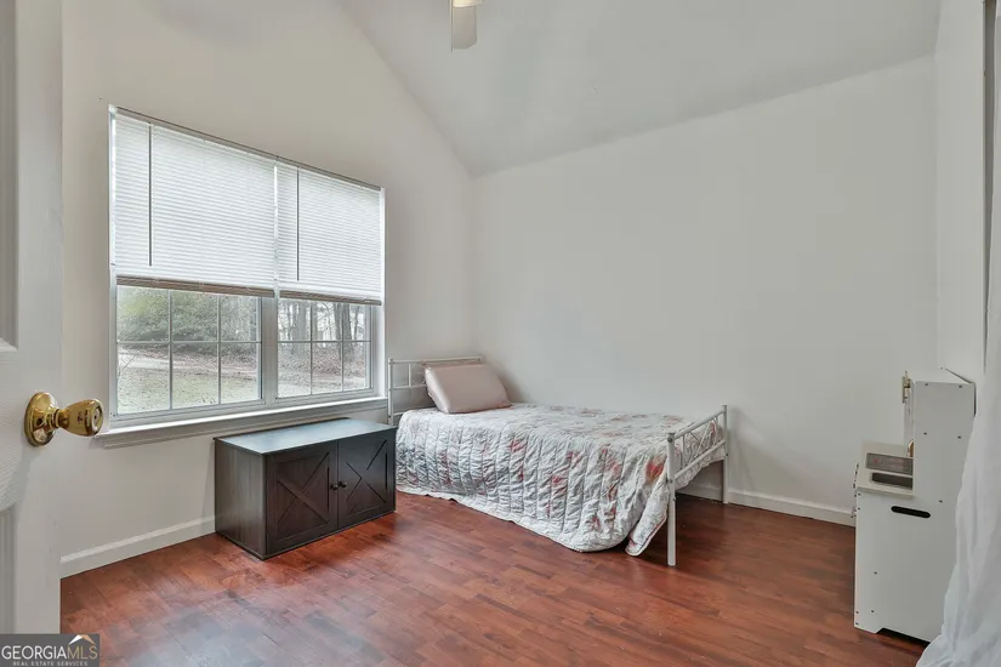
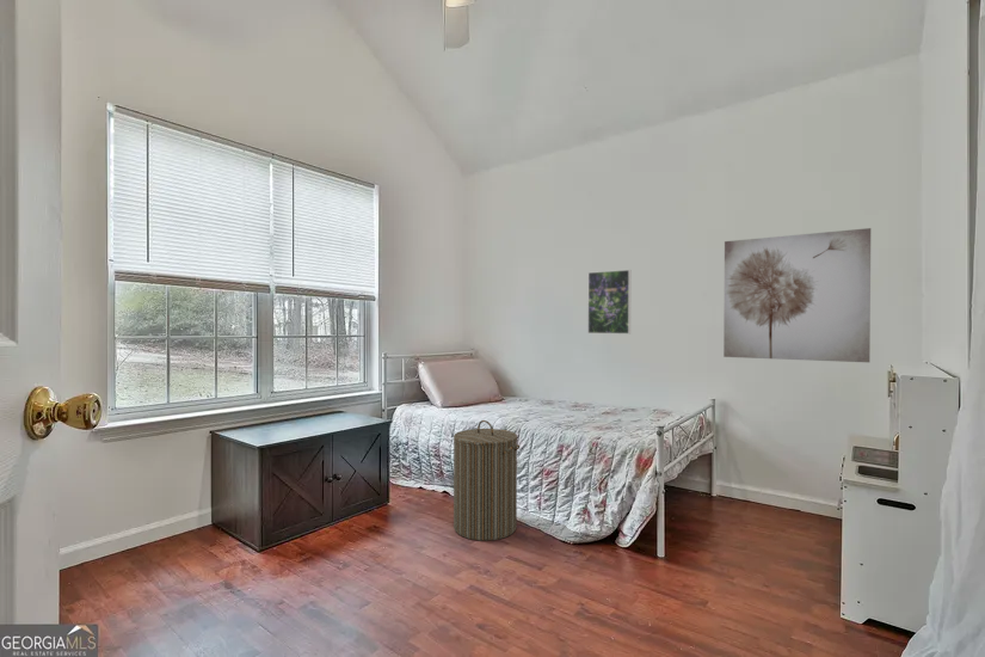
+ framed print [586,269,632,336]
+ wall art [722,227,872,363]
+ laundry hamper [453,419,521,542]
